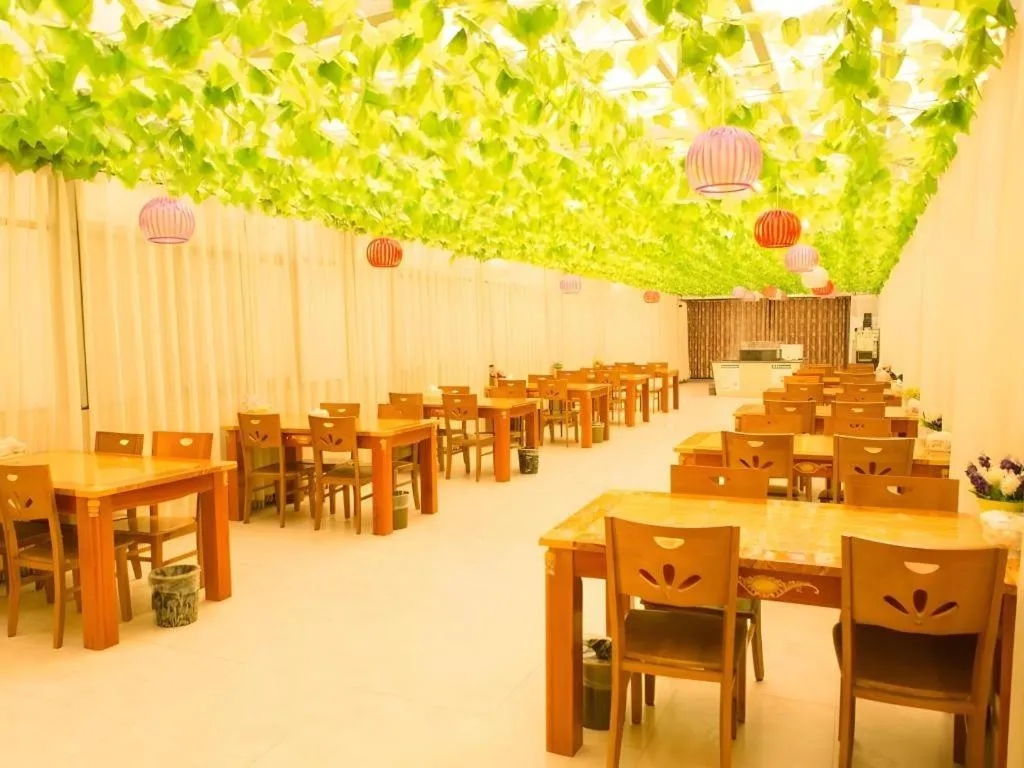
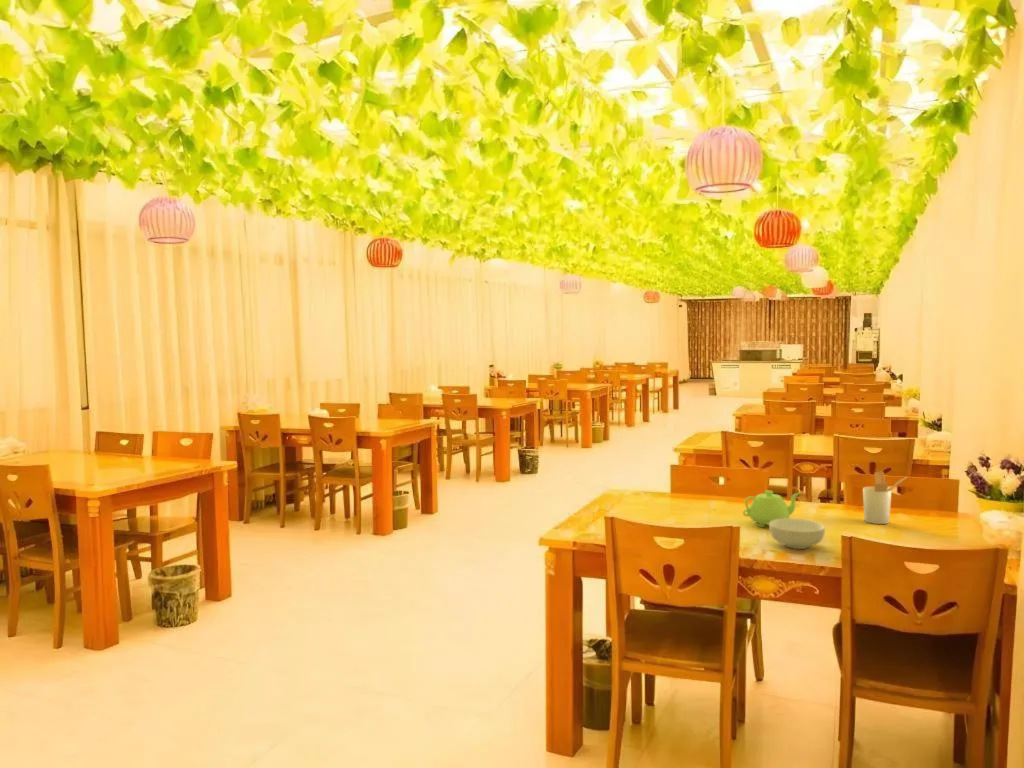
+ teapot [742,490,802,528]
+ utensil holder [862,470,908,525]
+ cereal bowl [768,517,826,550]
